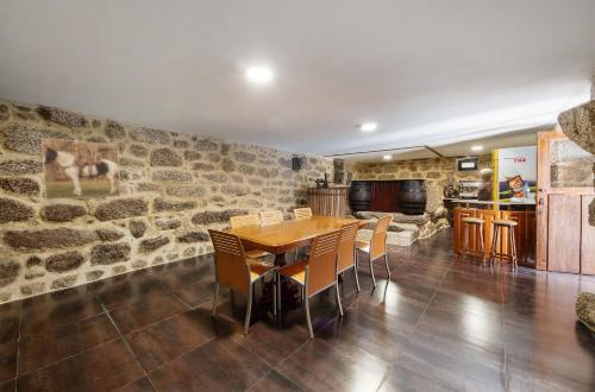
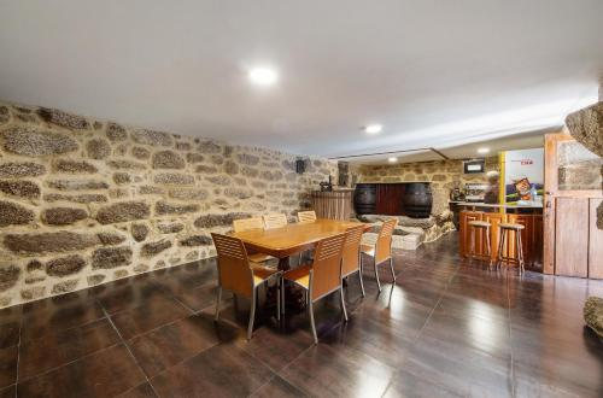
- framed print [40,137,121,201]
